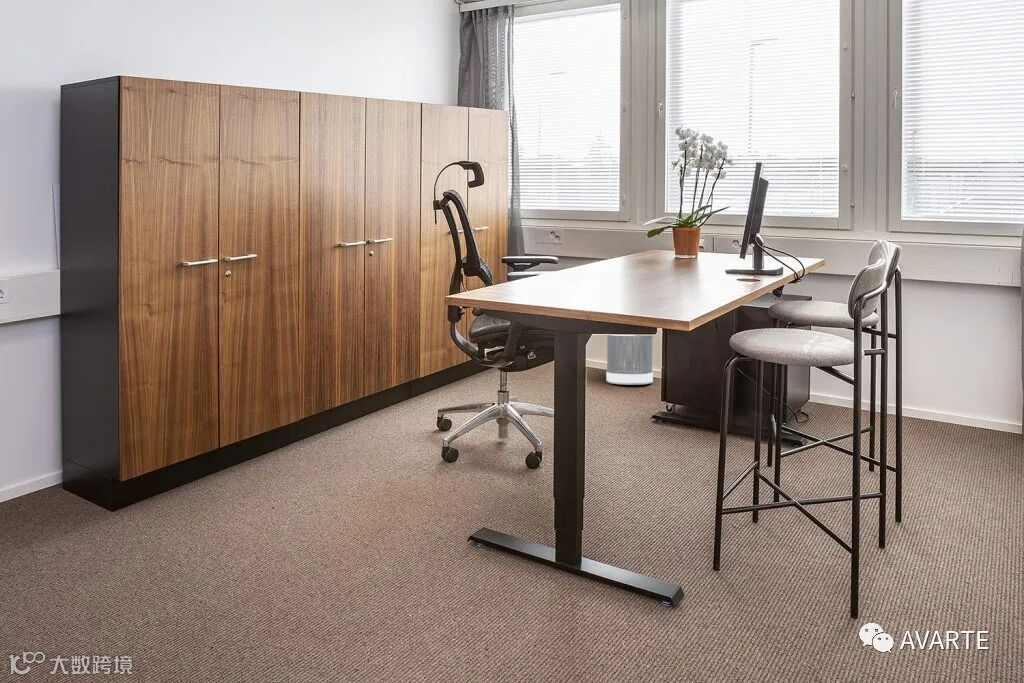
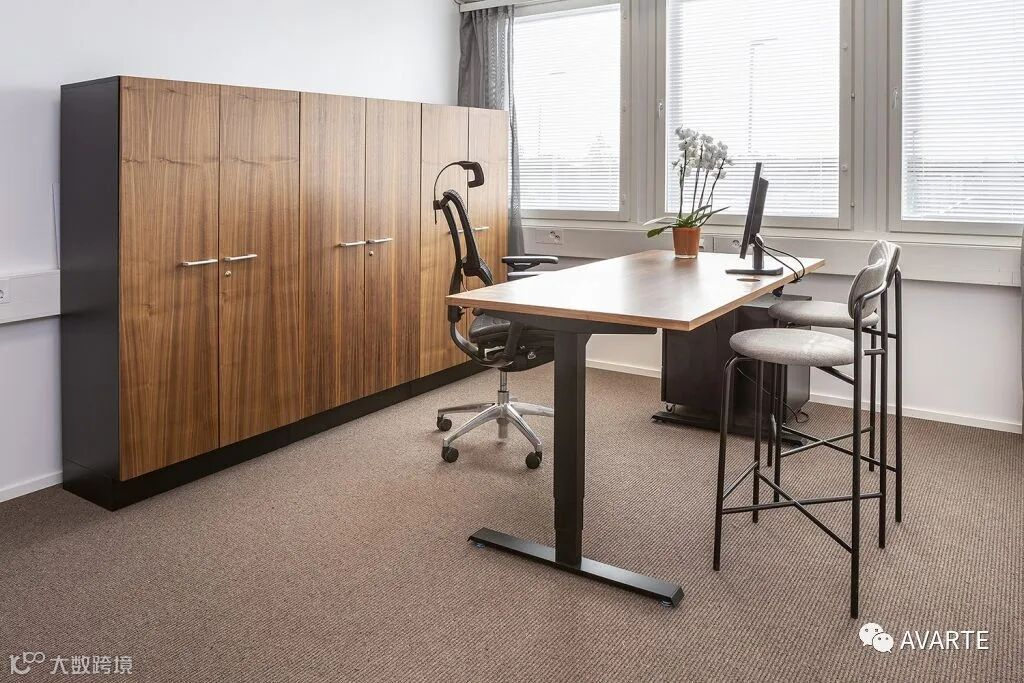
- wastebasket [605,334,654,386]
